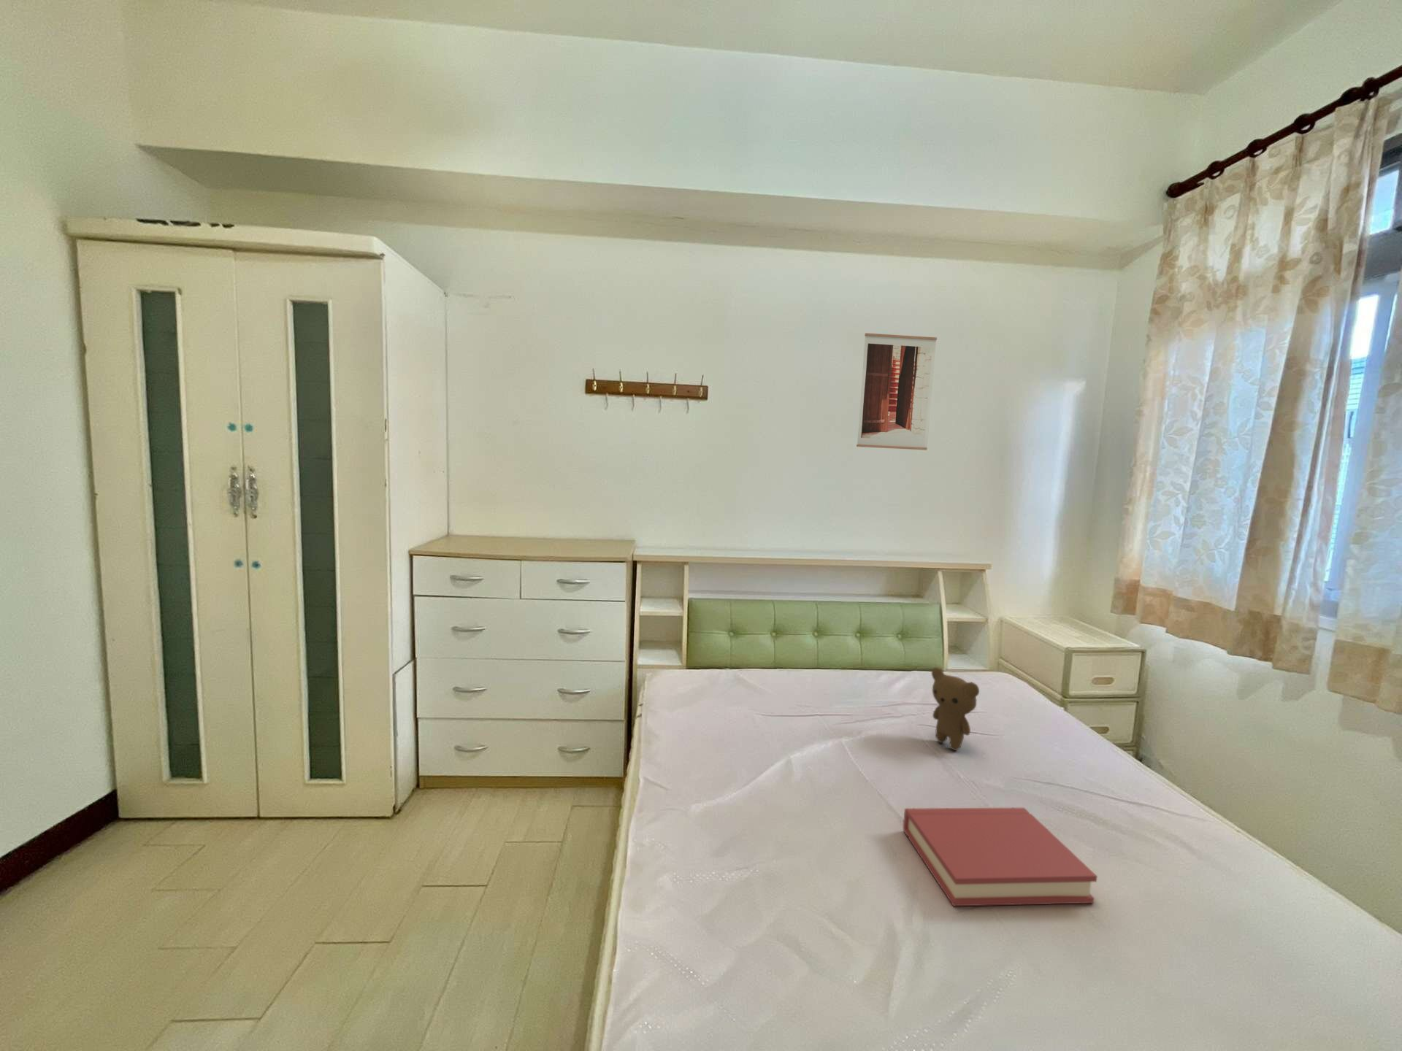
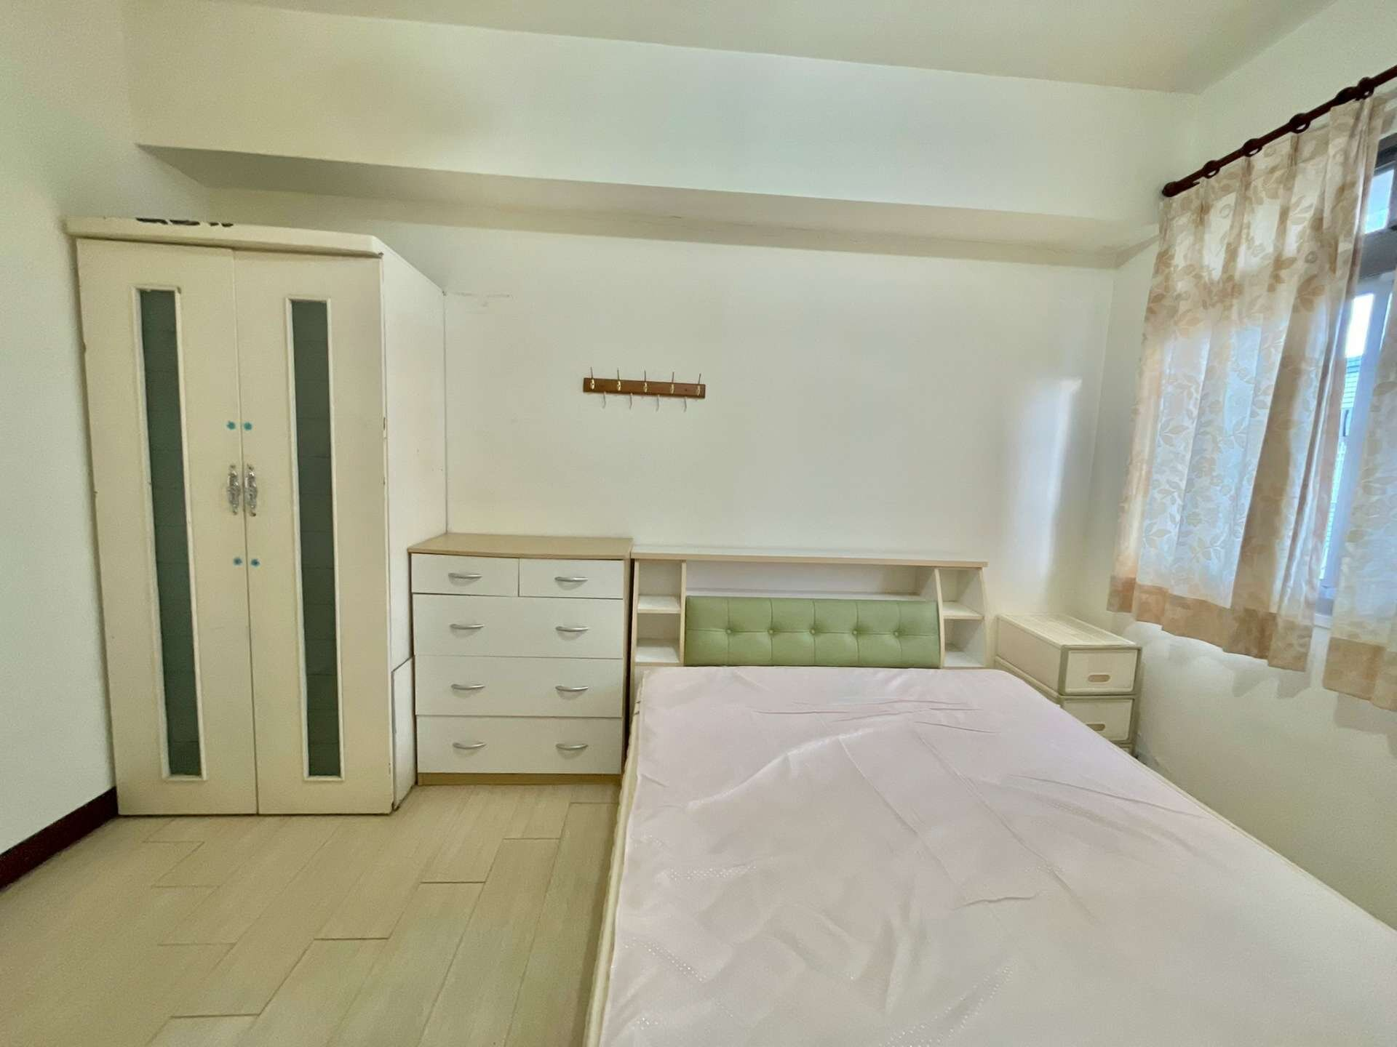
- wall art [856,332,937,450]
- hardback book [903,807,1098,907]
- teddy bear [931,667,980,751]
